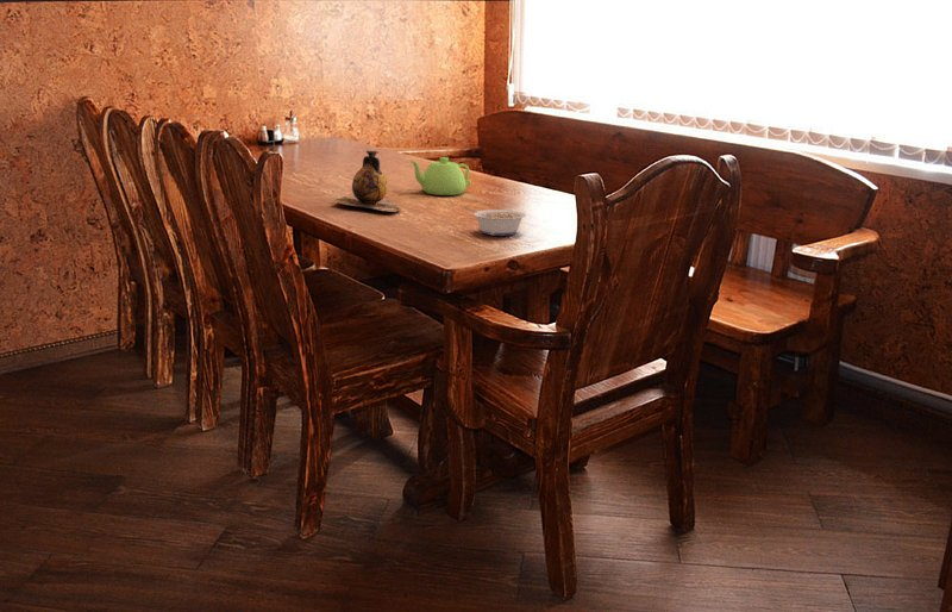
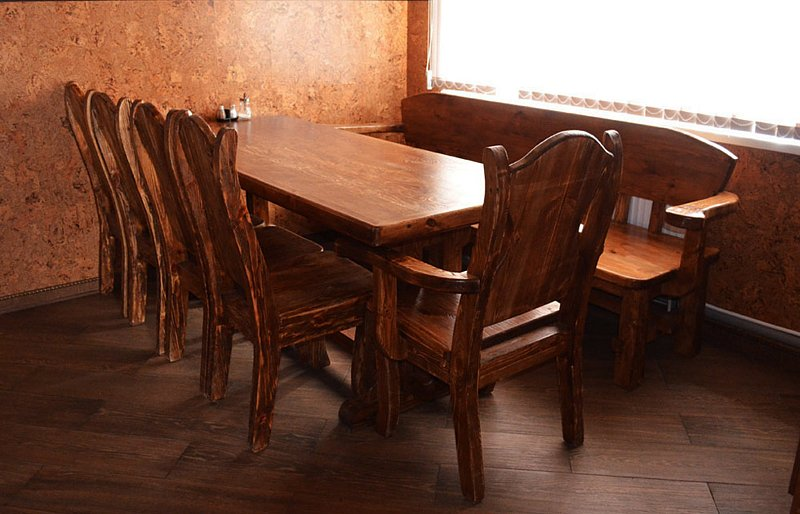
- legume [463,206,527,237]
- teapot [408,156,472,196]
- vase [331,150,401,213]
